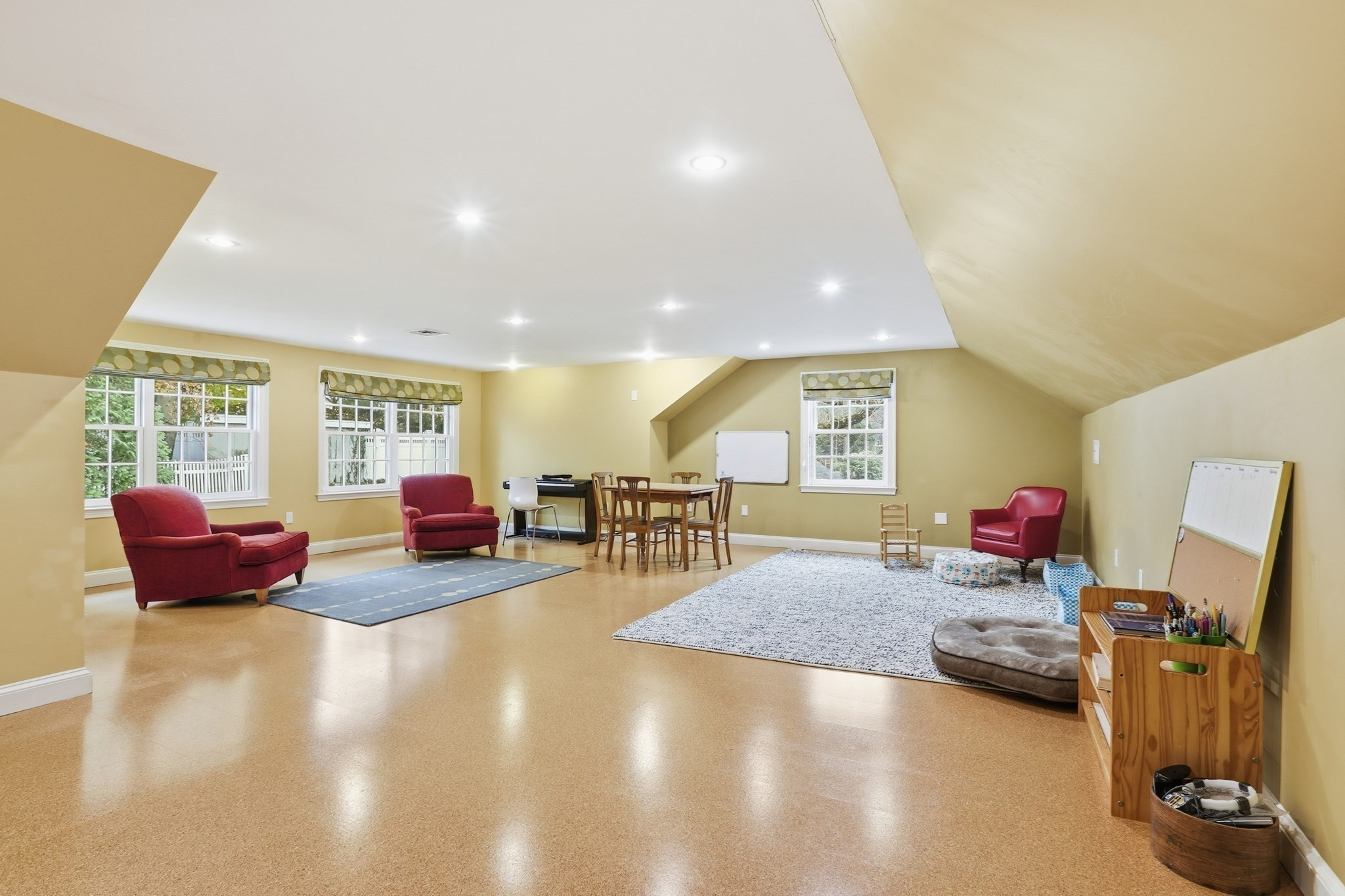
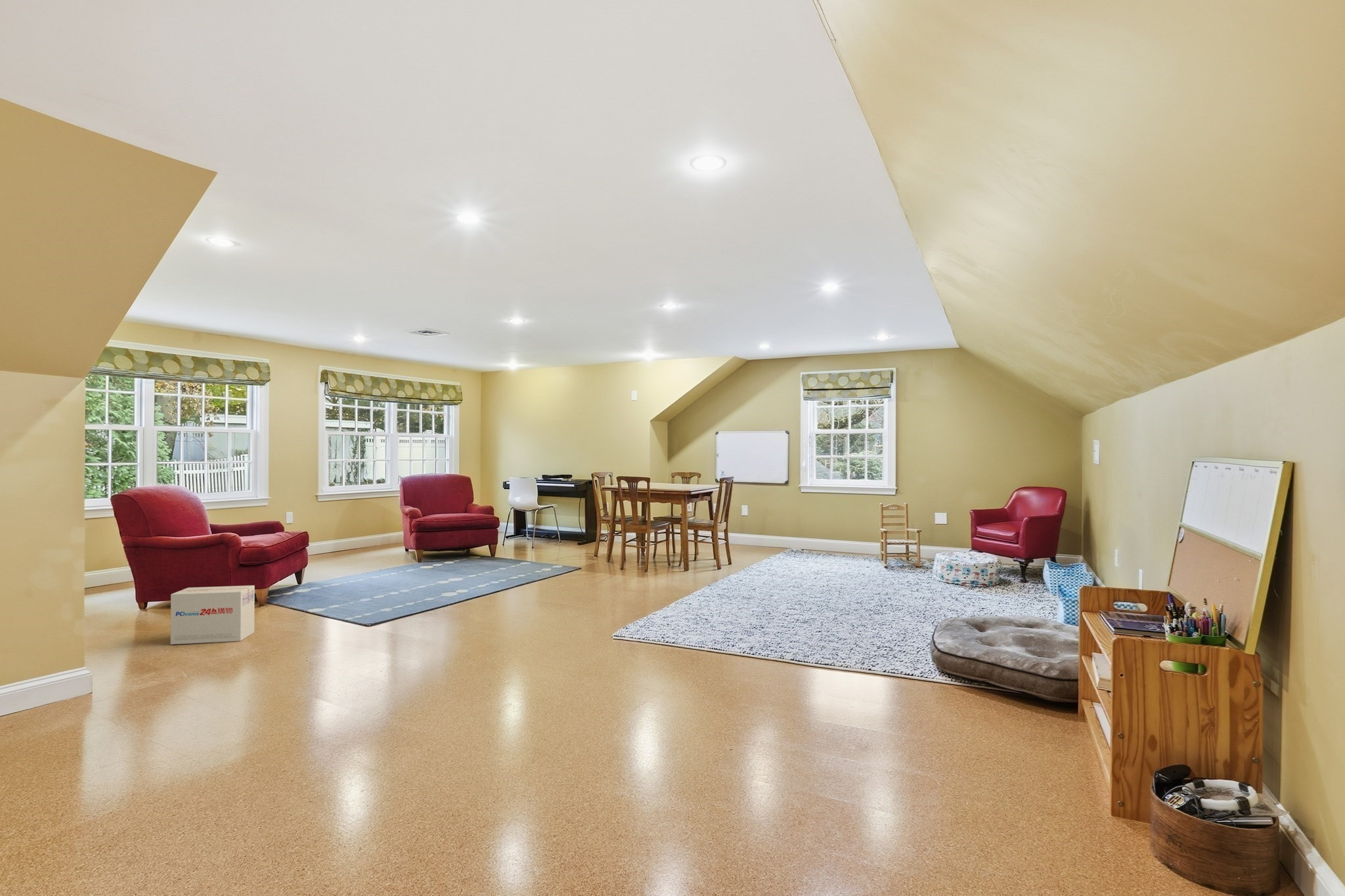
+ cardboard box [170,585,255,645]
